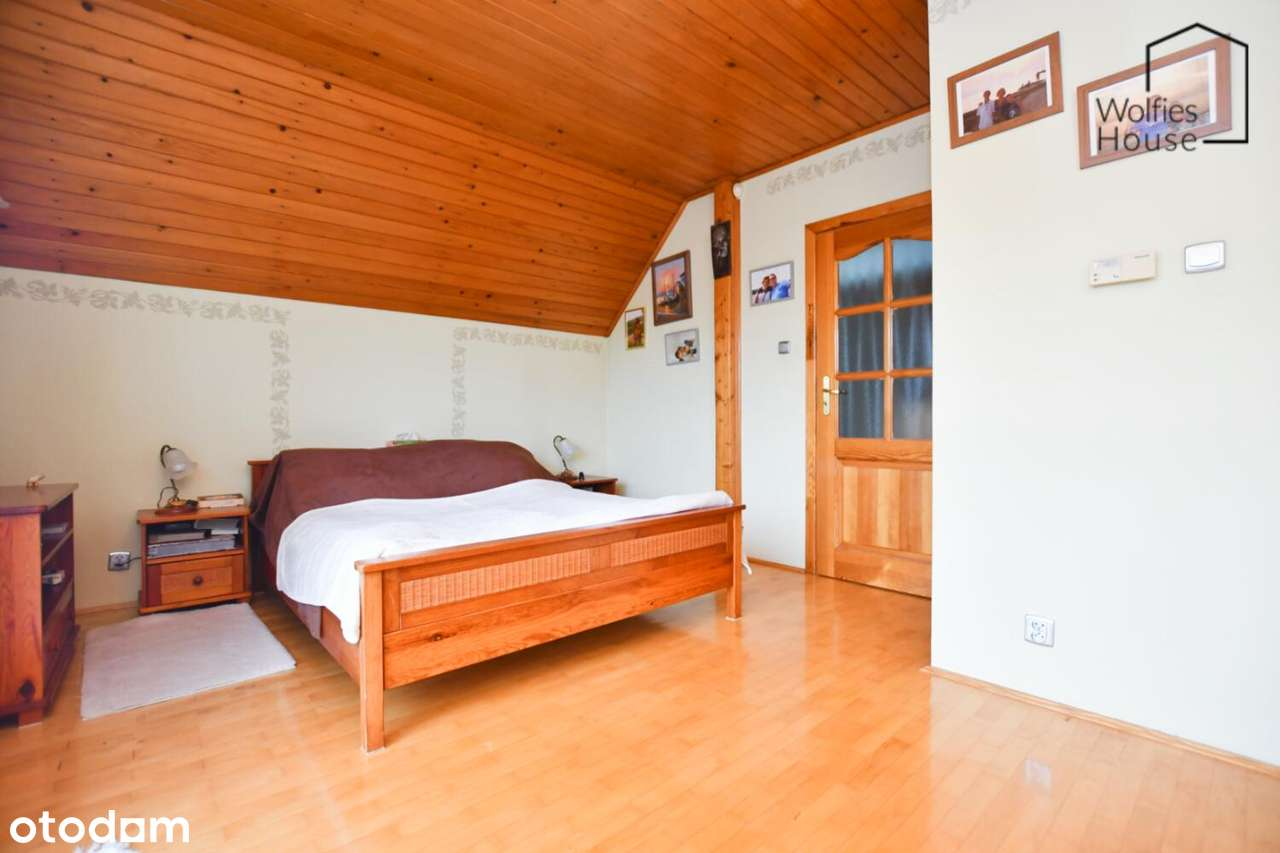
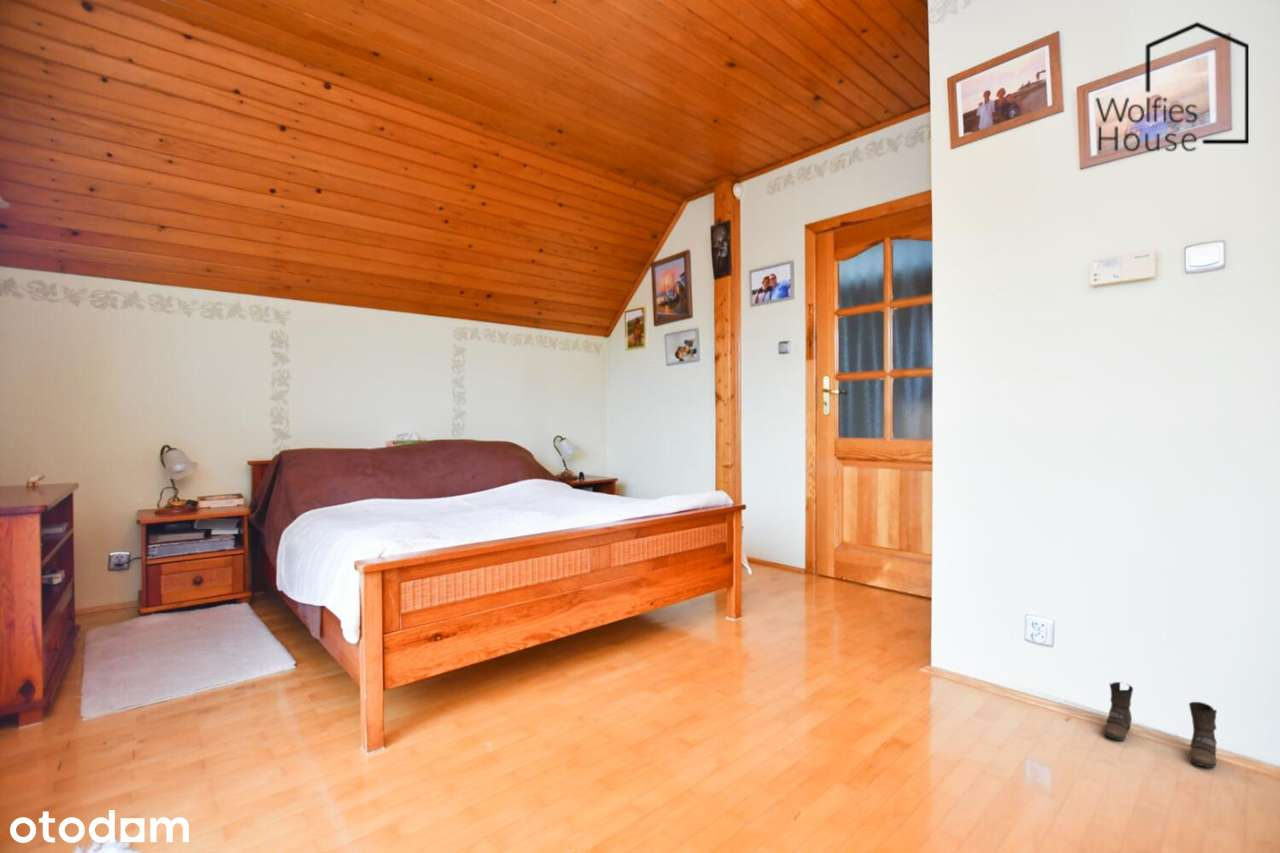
+ boots [1102,681,1218,769]
